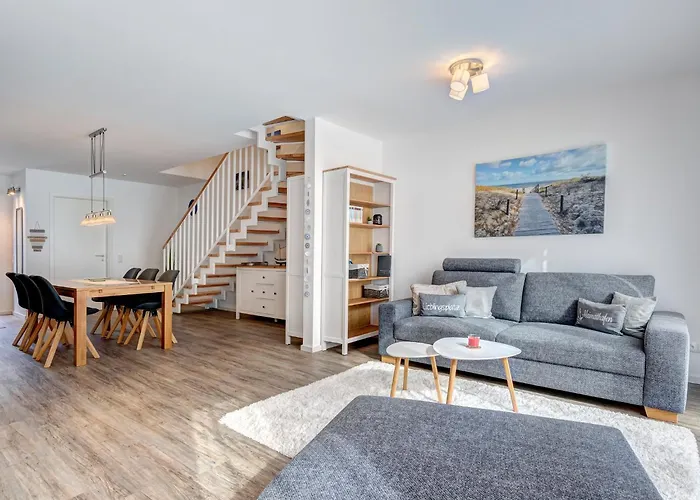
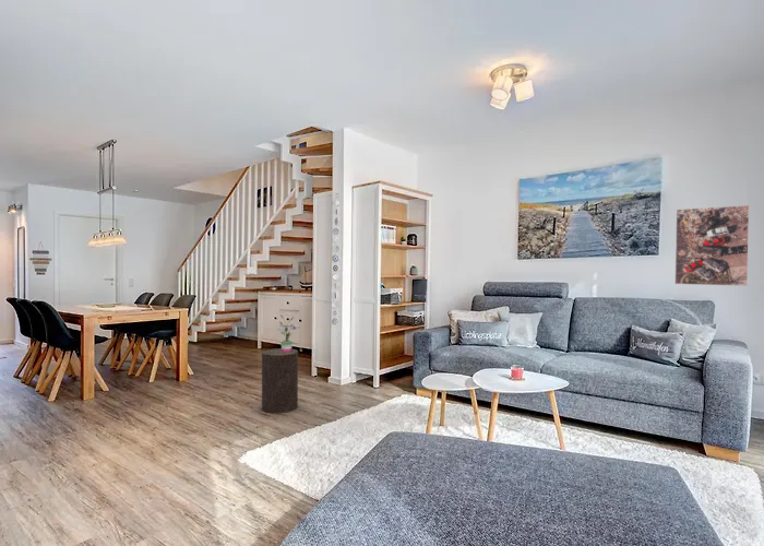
+ potted plant [277,313,299,353]
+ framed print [673,204,751,287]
+ stool [261,347,299,415]
